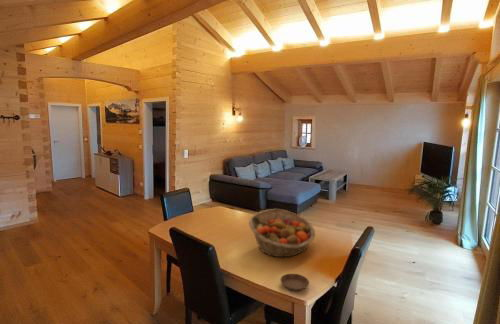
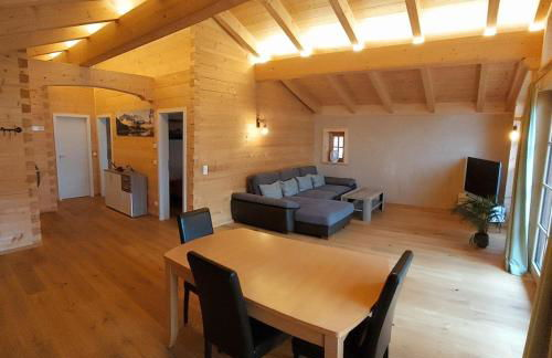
- fruit basket [248,208,316,258]
- saucer [280,273,310,292]
